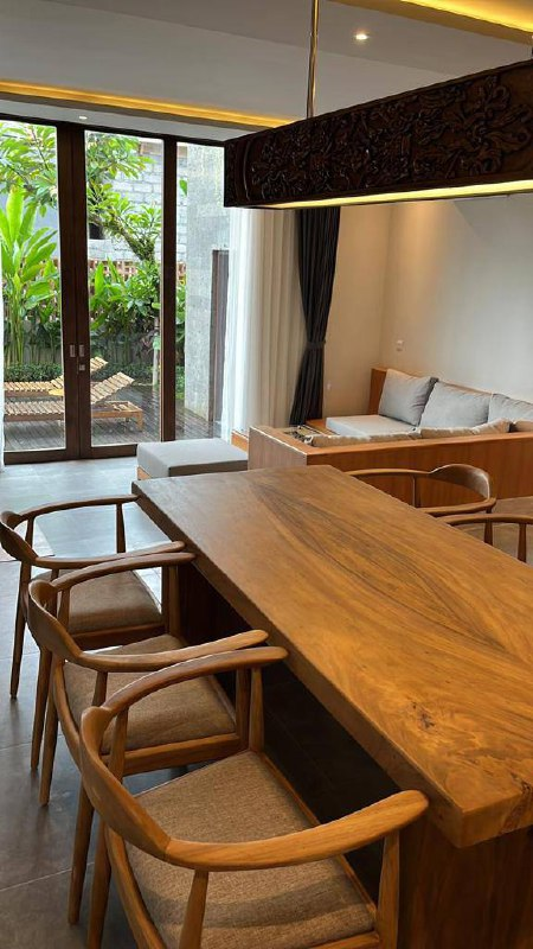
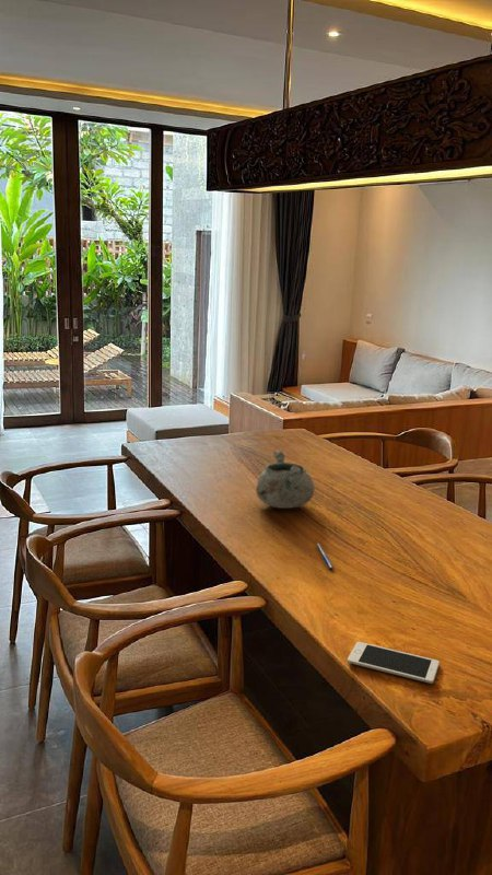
+ decorative bowl [255,450,315,510]
+ pen [314,542,336,570]
+ cell phone [347,641,441,685]
